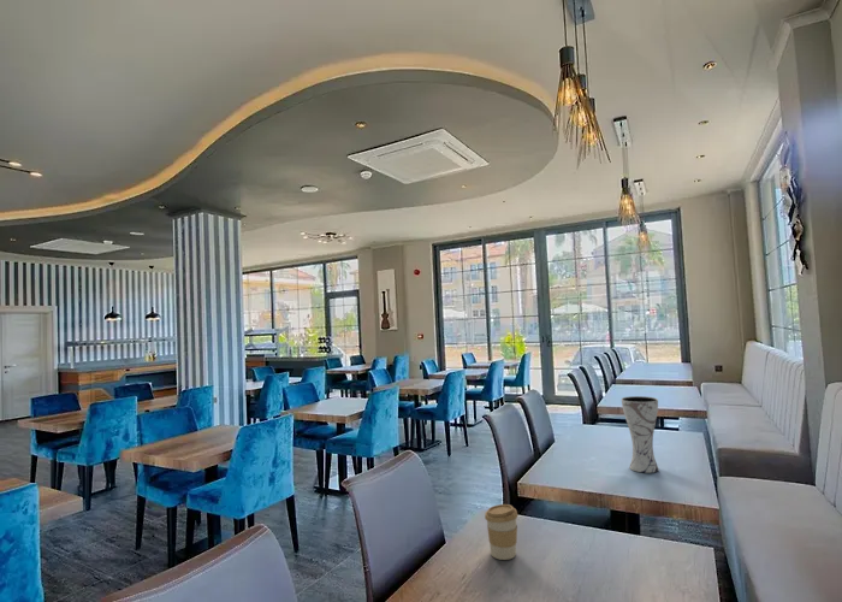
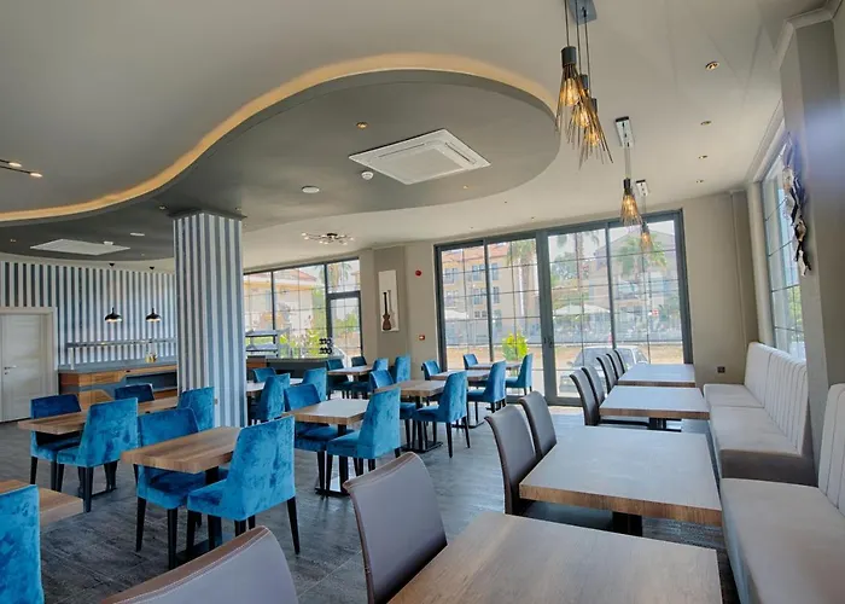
- vase [621,395,660,474]
- coffee cup [484,503,518,561]
